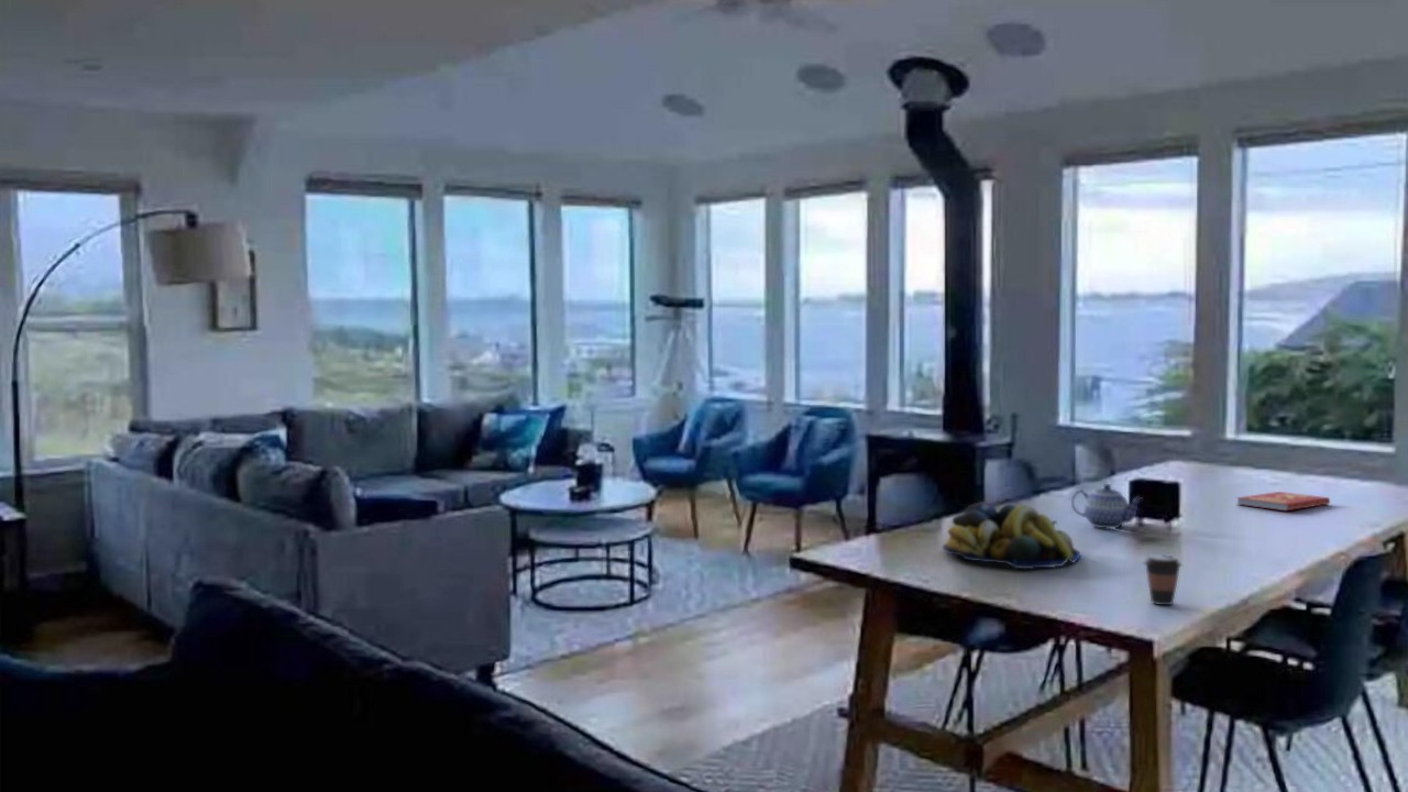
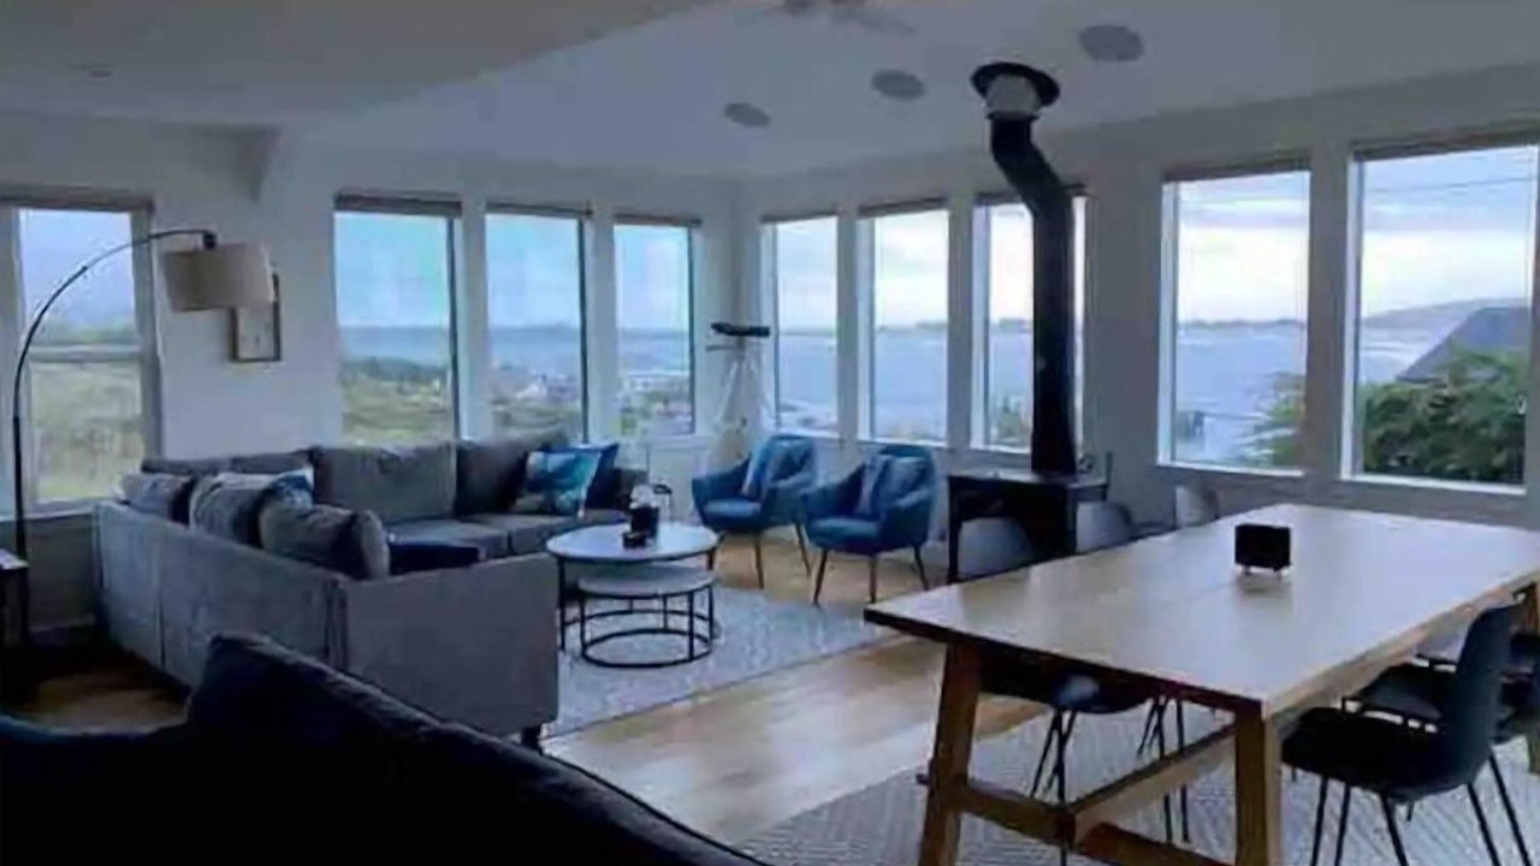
- teapot [1070,483,1143,529]
- coffee cup [1143,553,1184,606]
- fruit bowl [942,501,1081,570]
- book [1235,491,1331,512]
